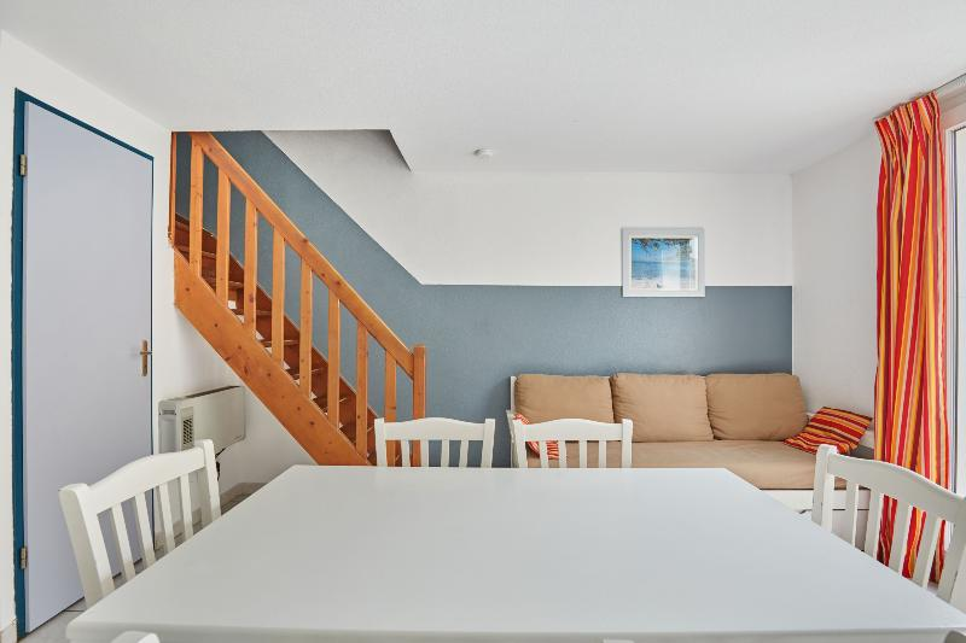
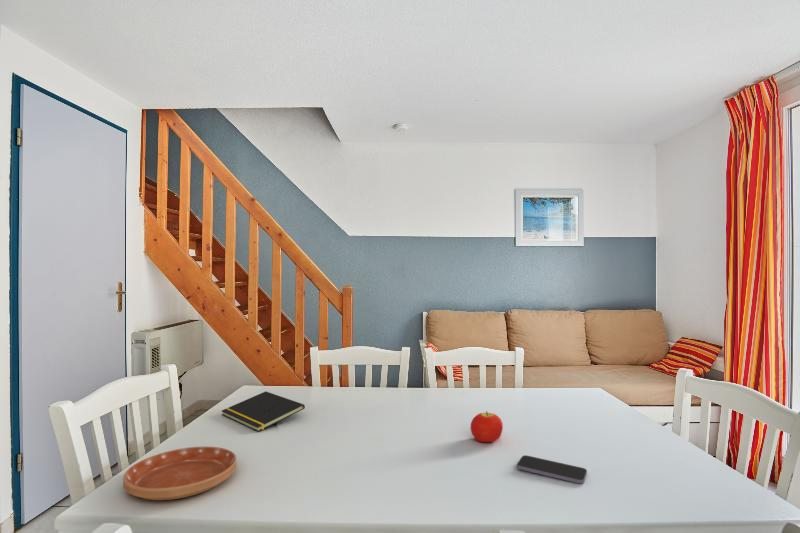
+ smartphone [516,454,588,484]
+ fruit [470,410,504,443]
+ notepad [221,390,306,433]
+ saucer [122,445,238,501]
